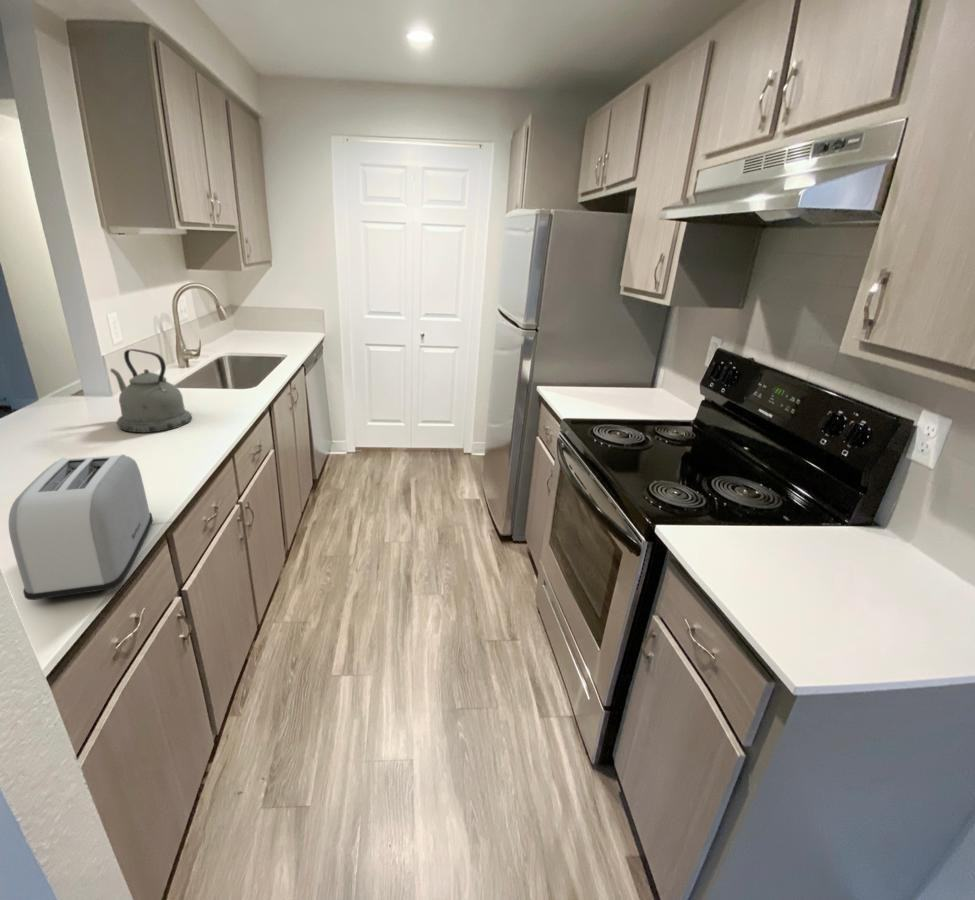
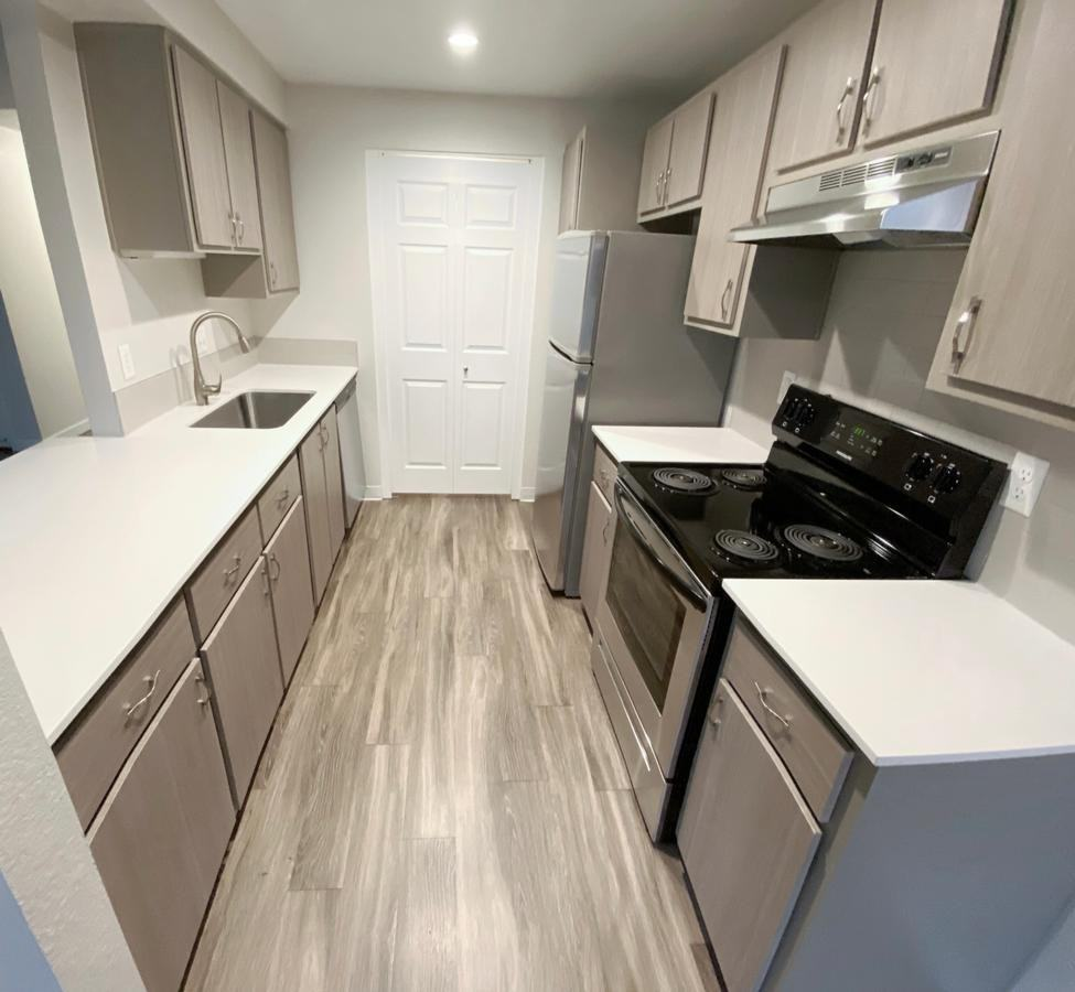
- toaster [7,453,154,601]
- kettle [109,348,193,434]
